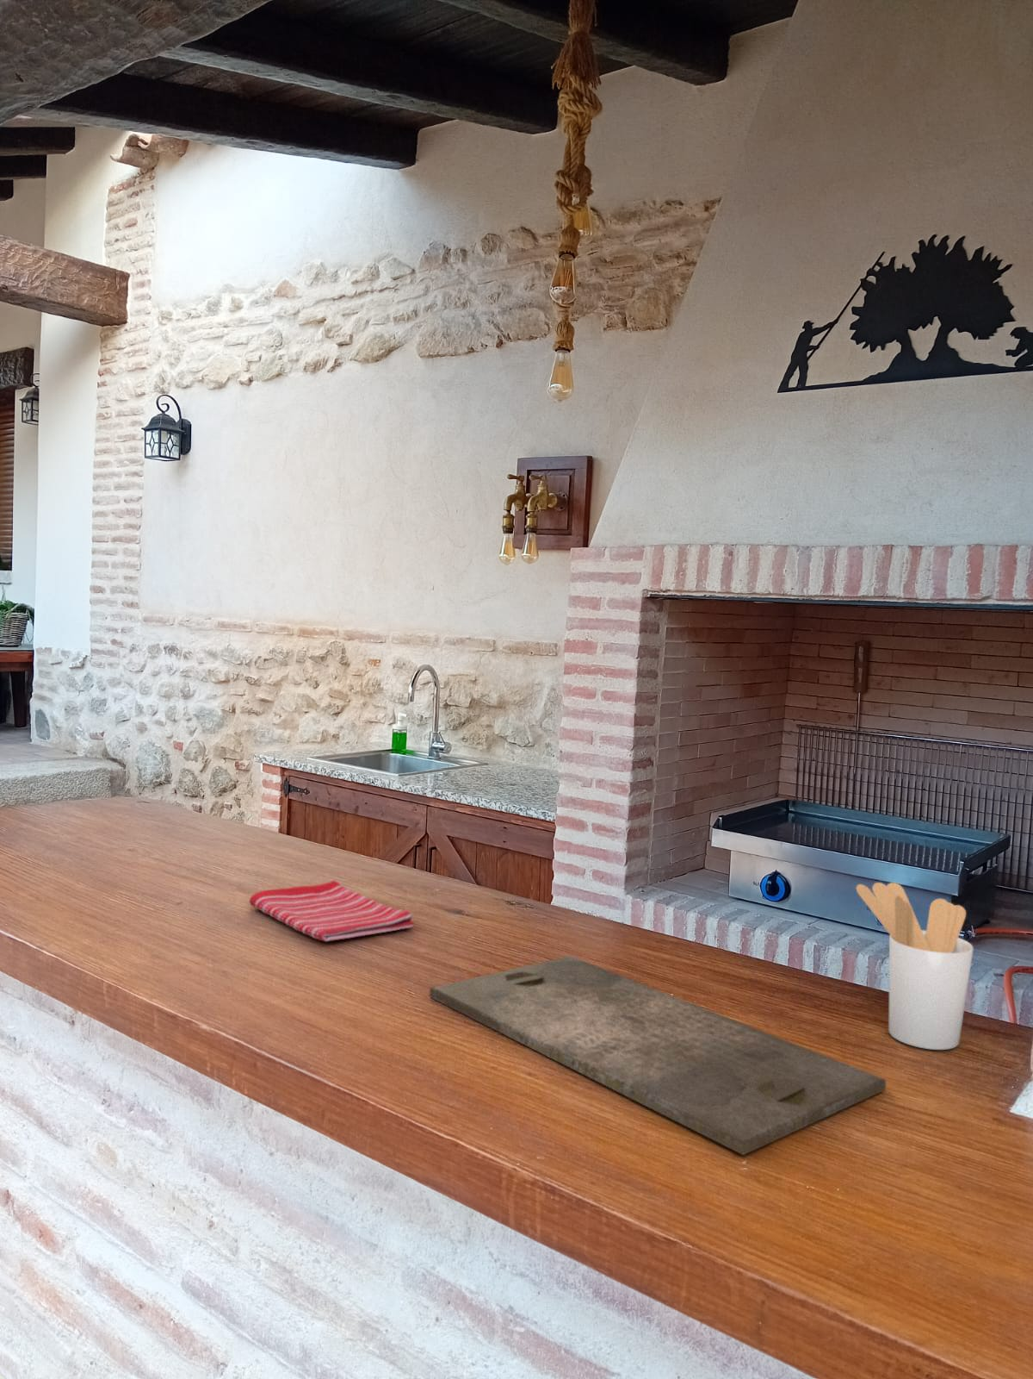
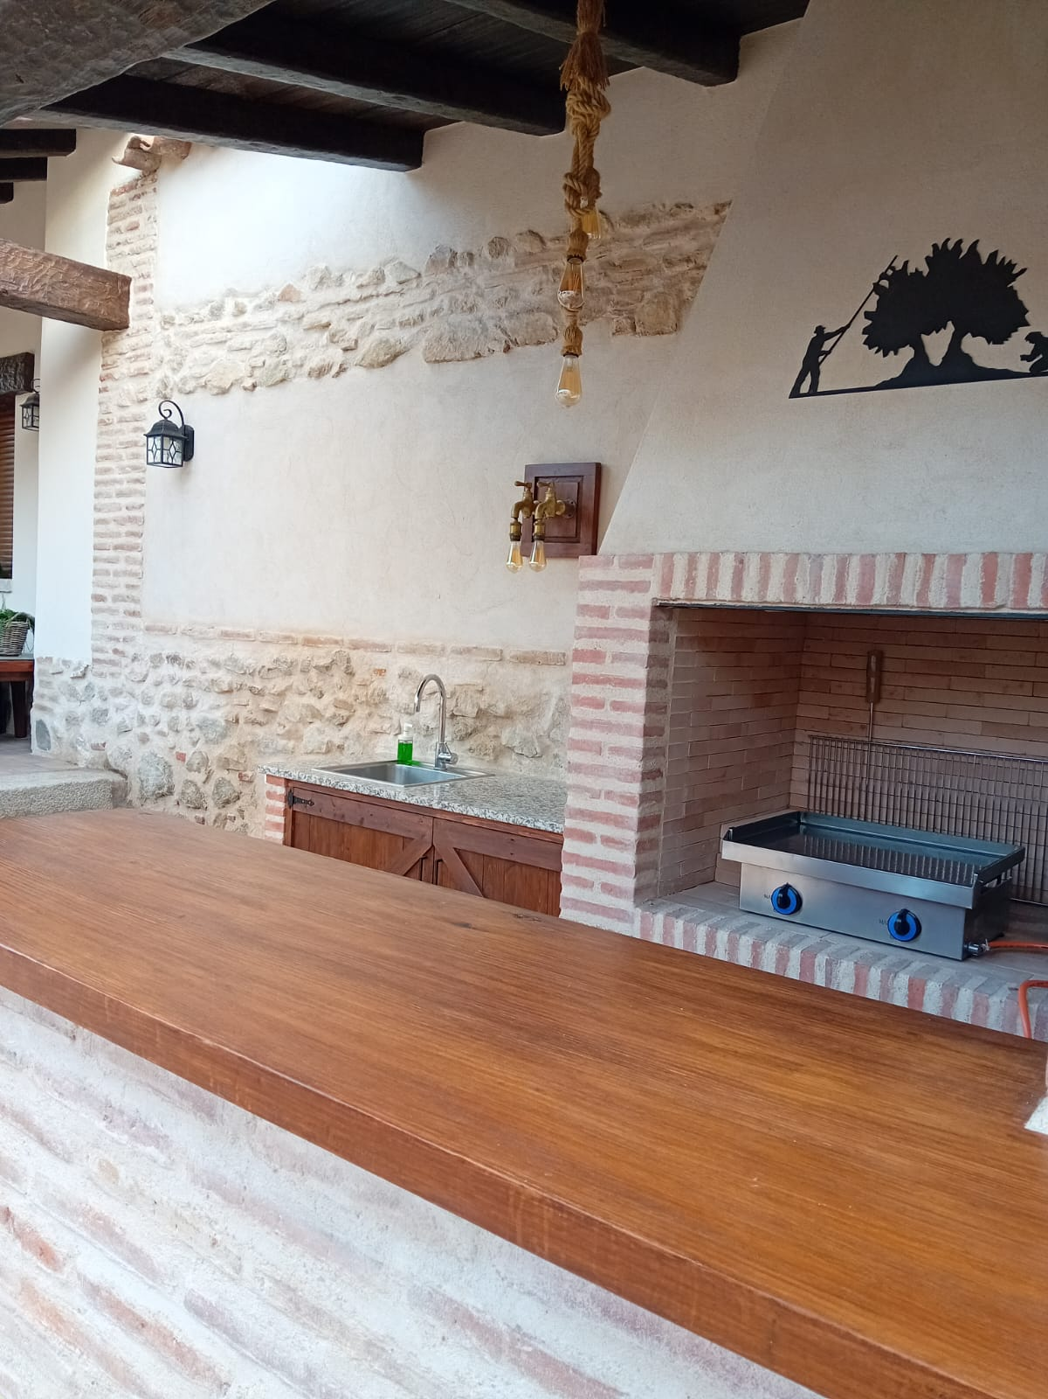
- cutting board [429,954,887,1155]
- dish towel [248,880,415,942]
- utensil holder [856,882,974,1051]
